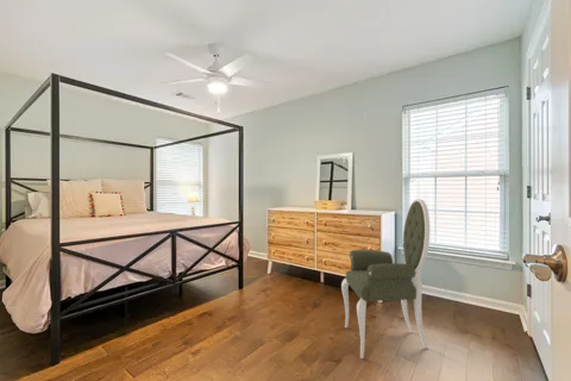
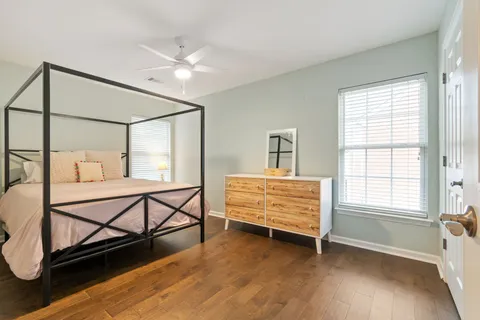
- armchair [340,198,431,360]
